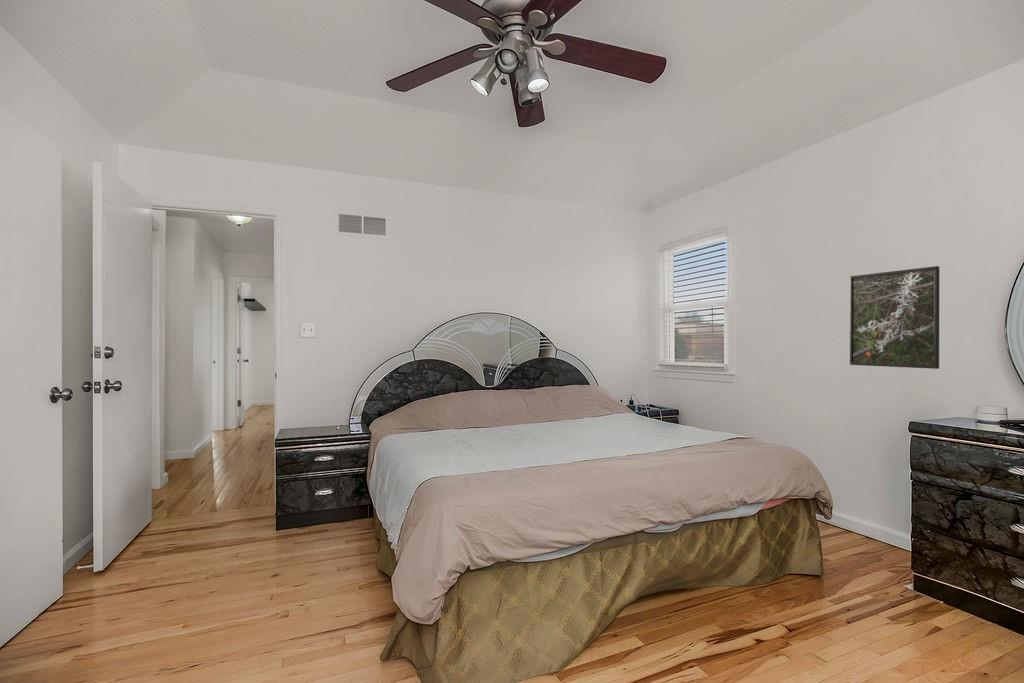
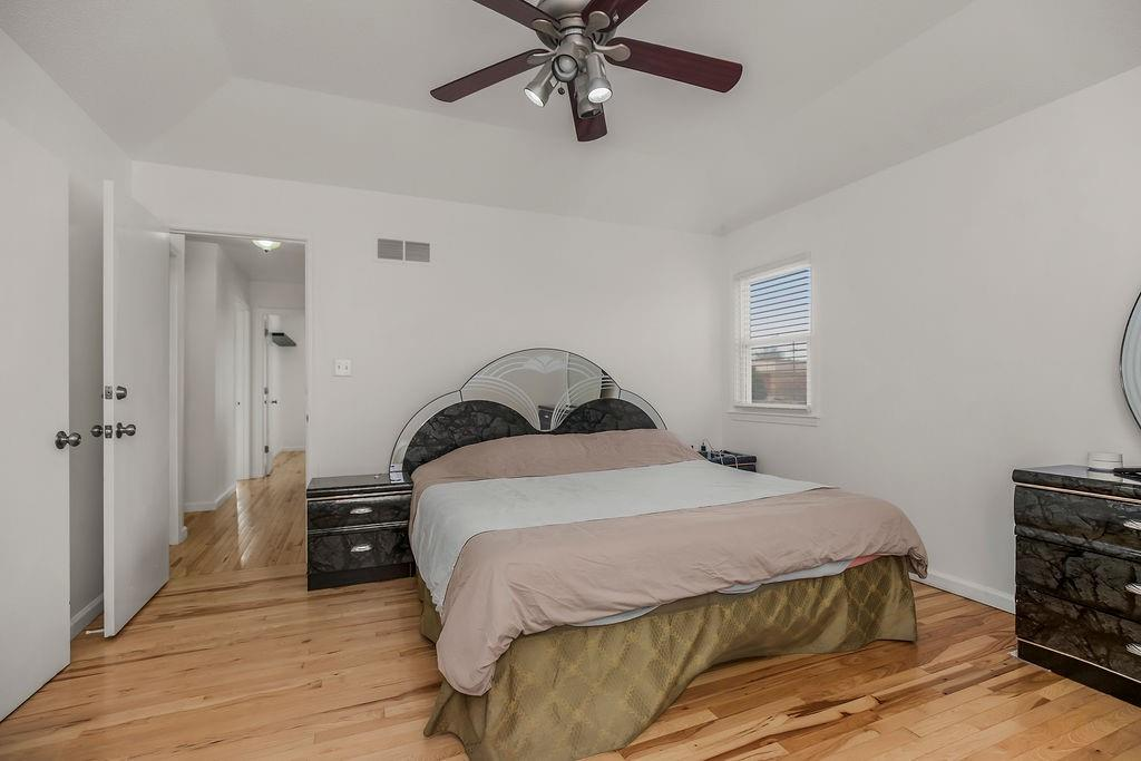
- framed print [849,265,940,370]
